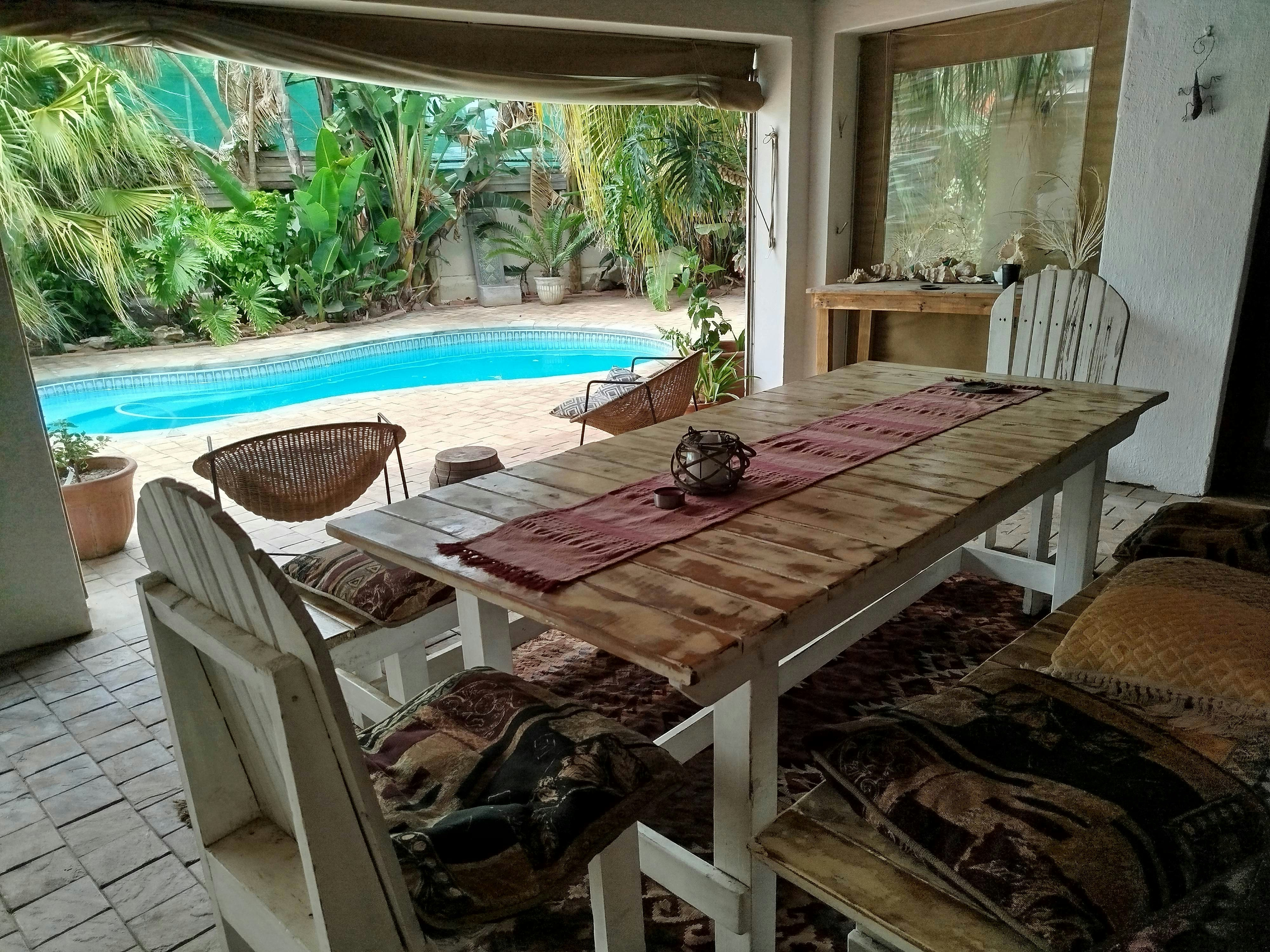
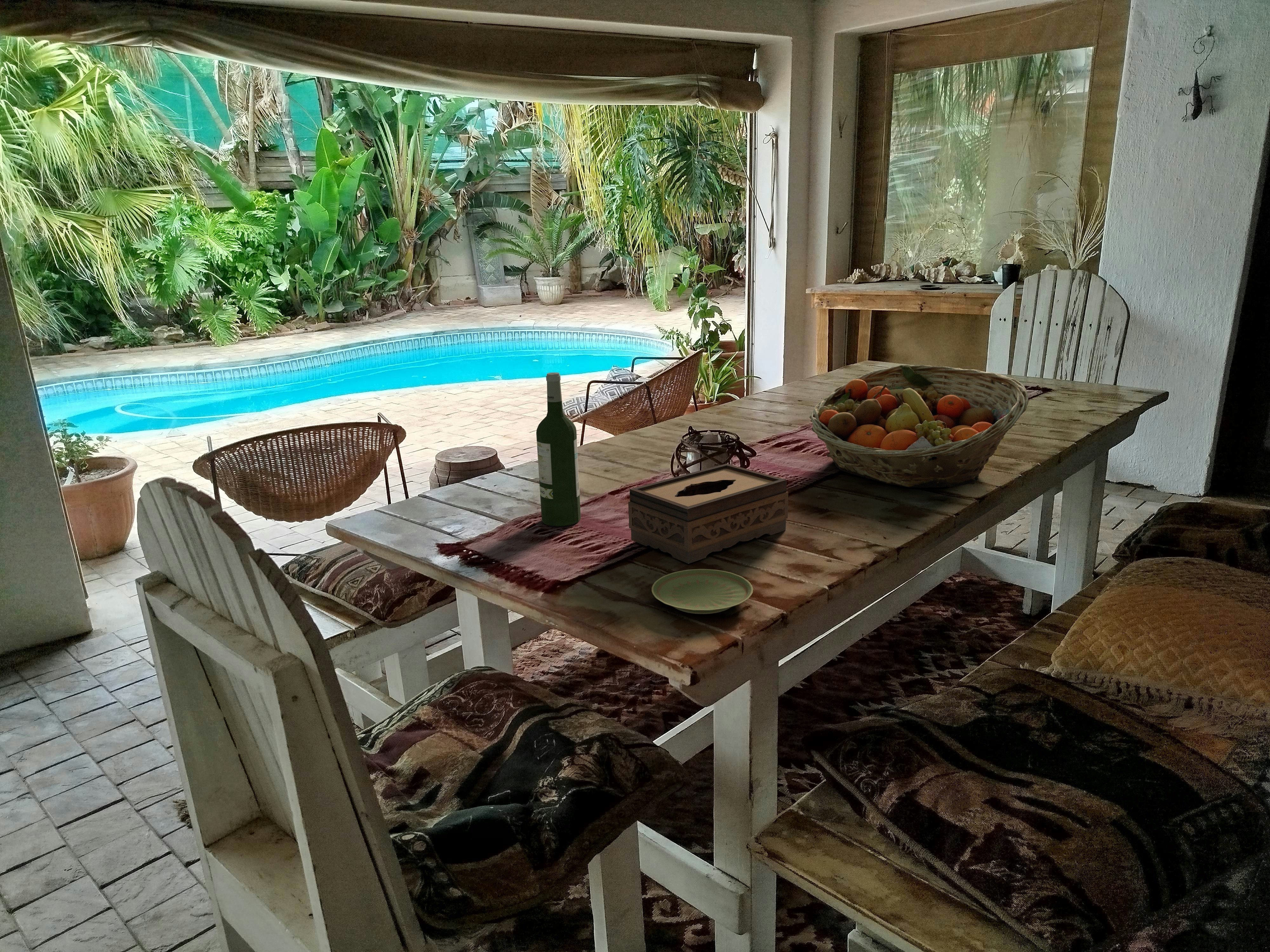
+ wine bottle [536,372,581,527]
+ fruit basket [809,365,1029,488]
+ tissue box [628,463,789,564]
+ plate [651,569,753,614]
